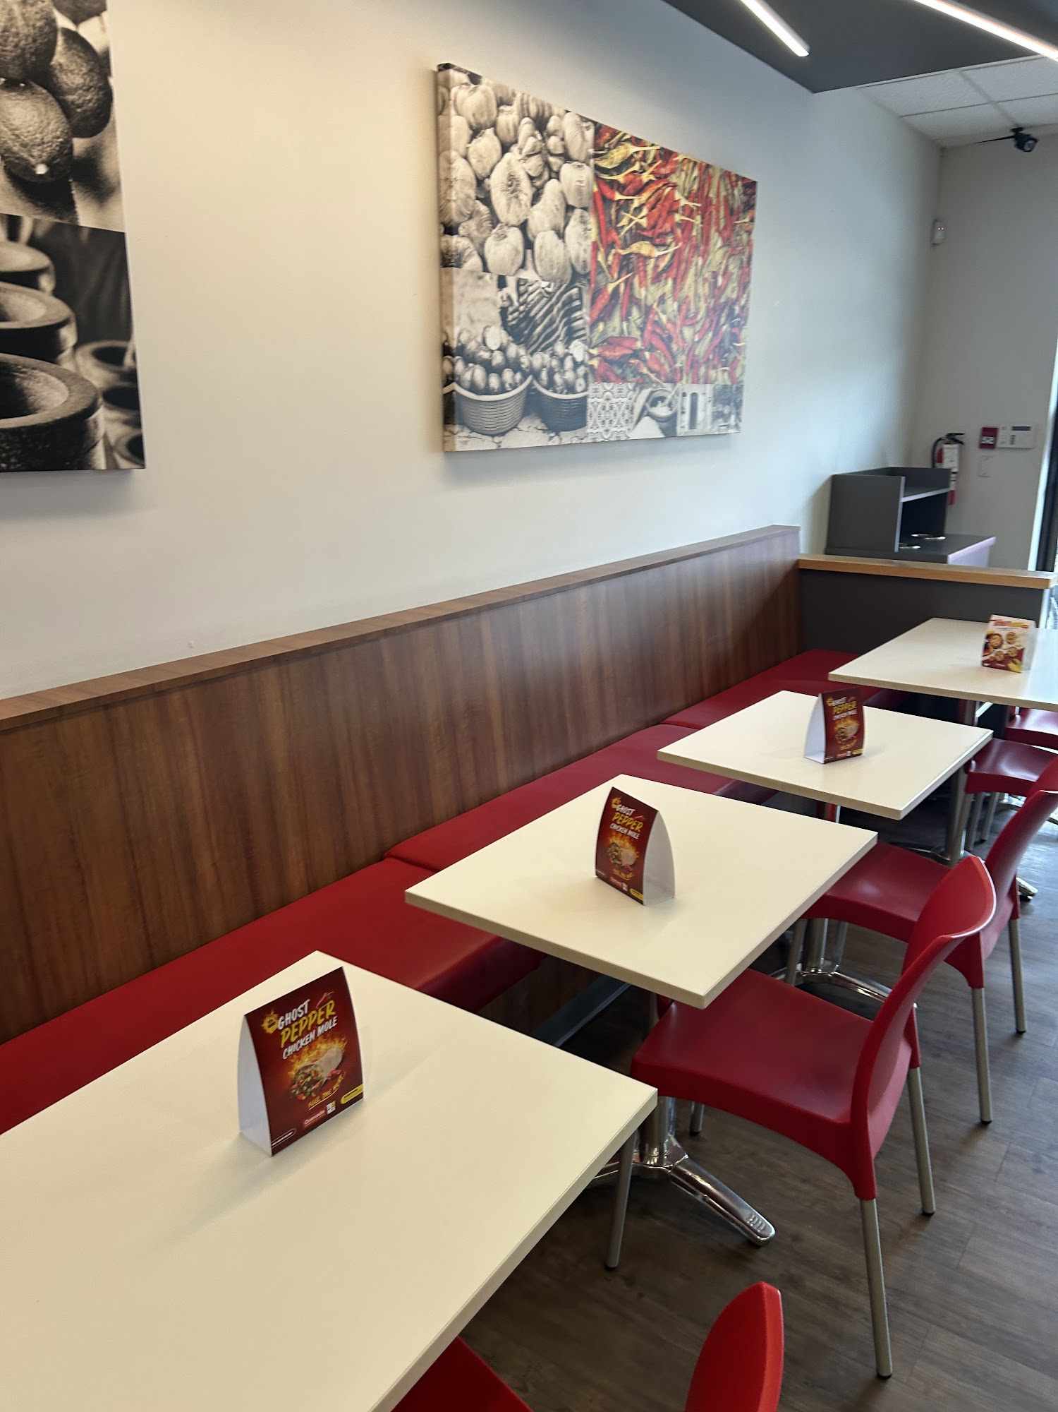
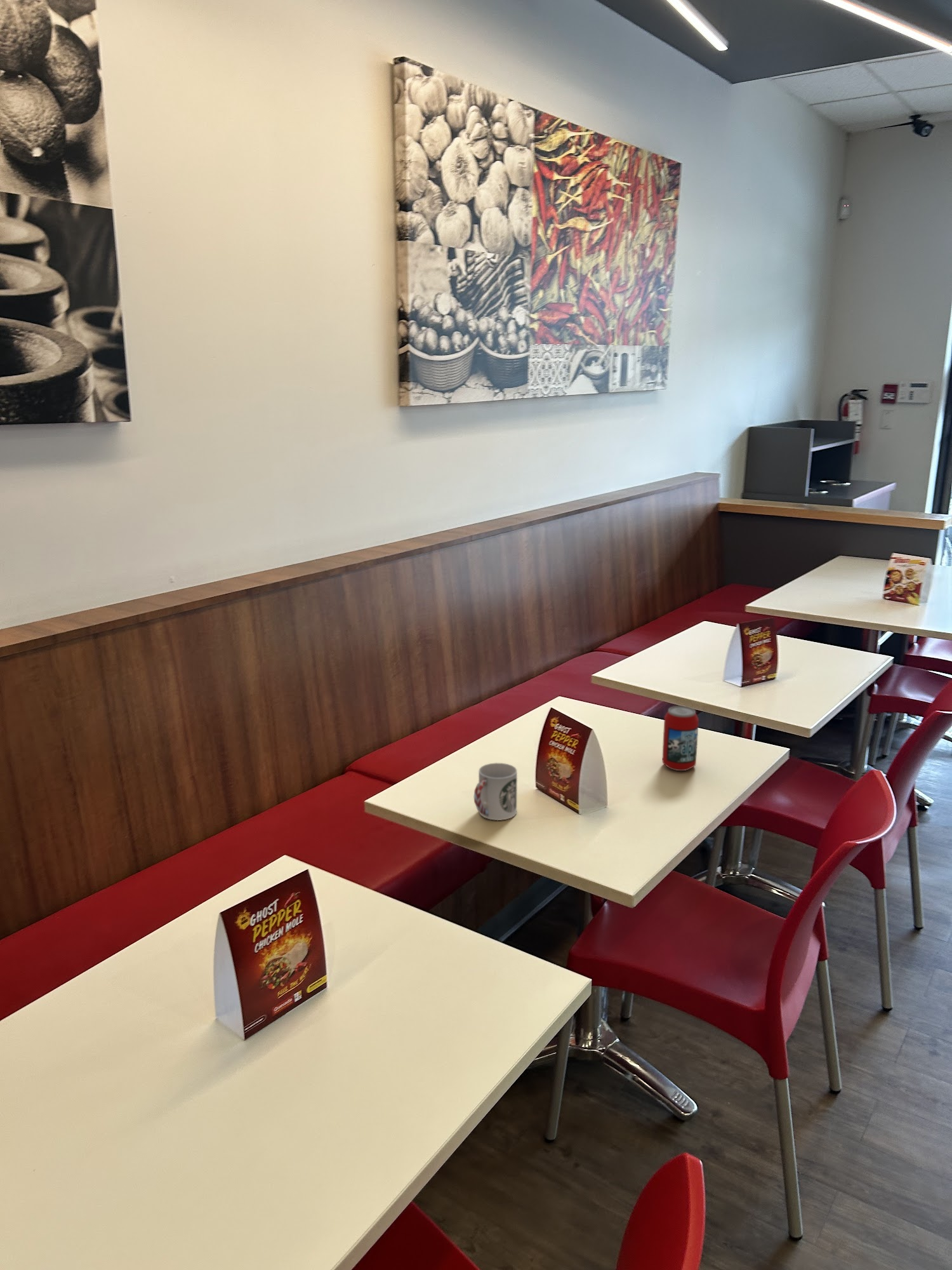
+ cup [473,762,518,821]
+ beverage can [662,705,699,772]
